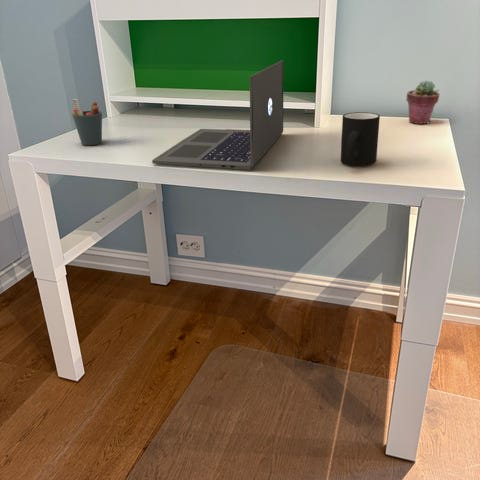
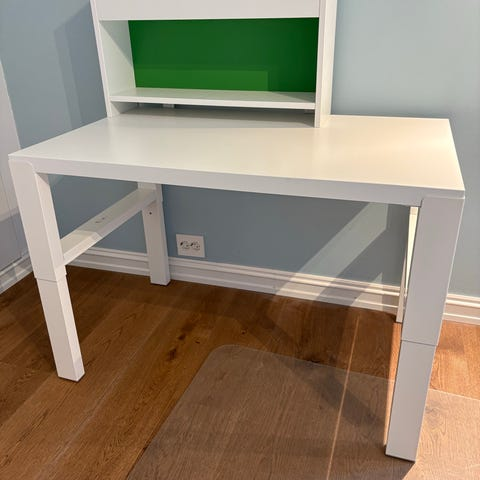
- laptop computer [151,59,284,171]
- pen holder [71,98,103,146]
- potted succulent [406,80,440,125]
- mug [340,111,381,167]
